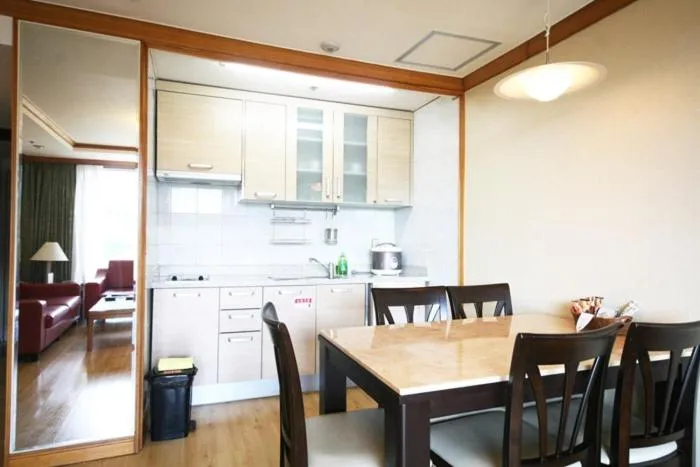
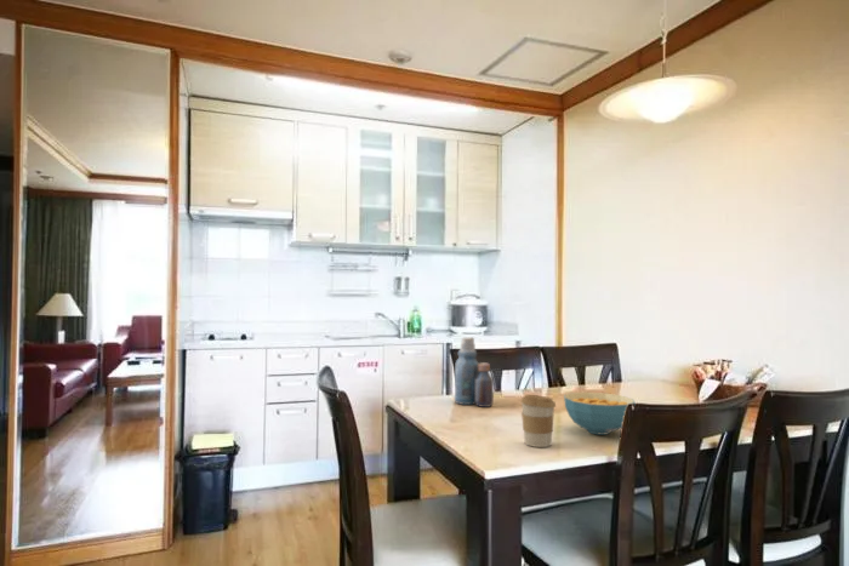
+ bottle [454,336,495,408]
+ coffee cup [519,394,557,448]
+ cereal bowl [563,391,637,436]
